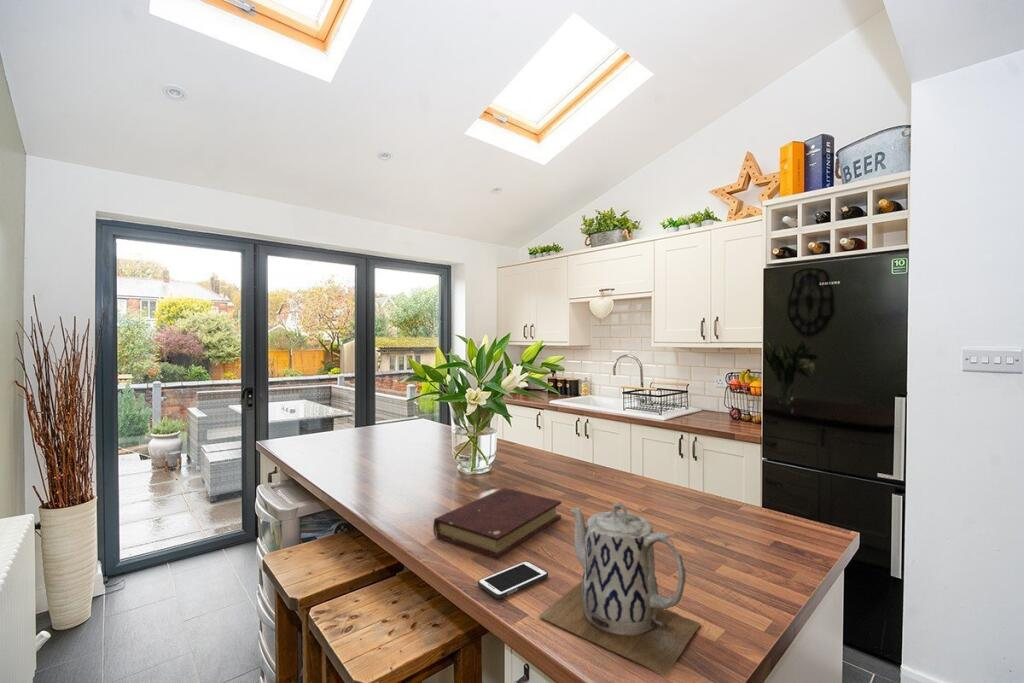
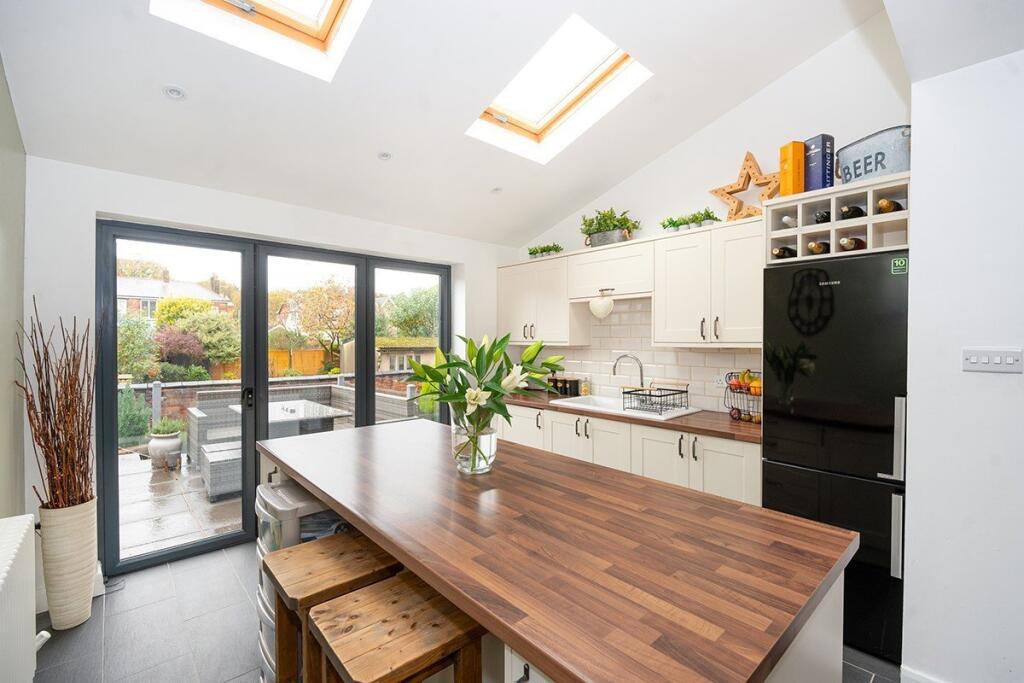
- book [432,487,562,559]
- teapot [538,502,702,676]
- cell phone [477,560,549,600]
